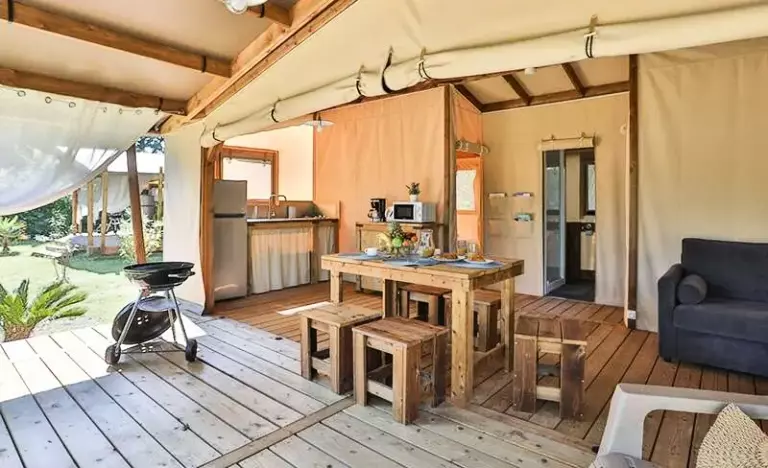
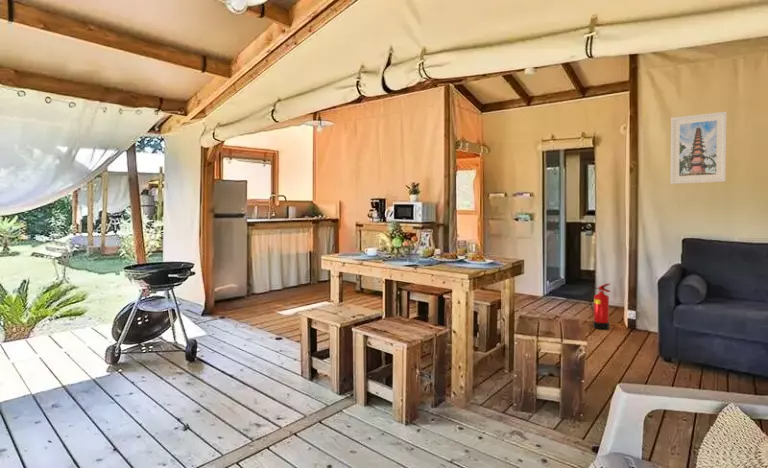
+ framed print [669,111,728,185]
+ fire extinguisher [589,283,612,330]
